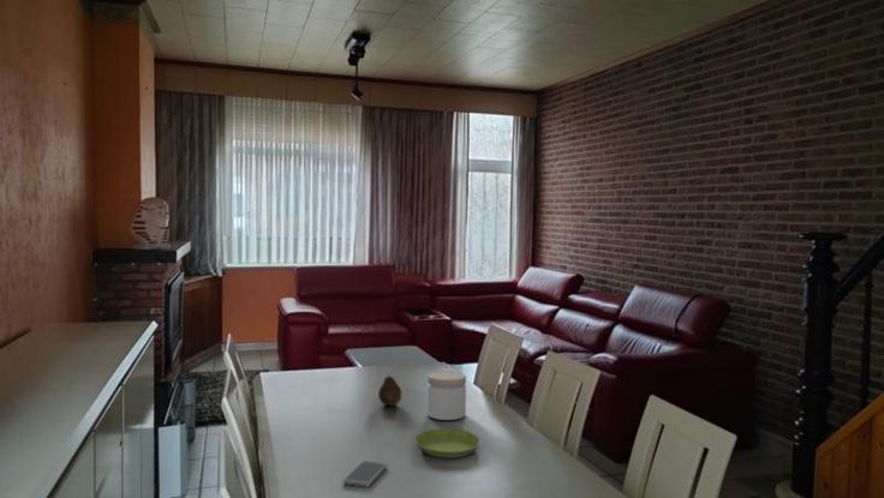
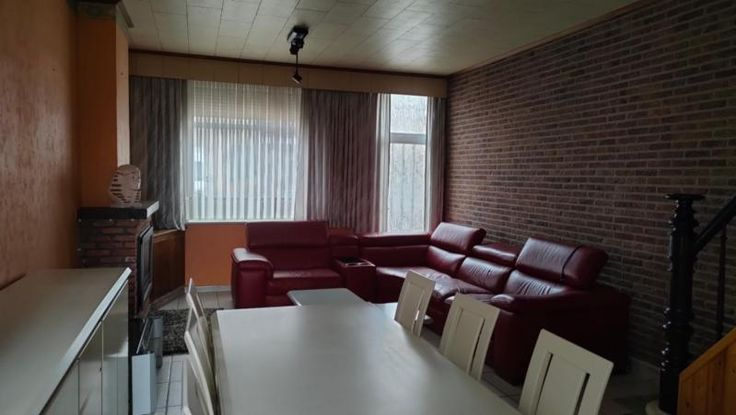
- jar [426,370,467,421]
- fruit [377,374,402,407]
- saucer [414,427,482,460]
- smartphone [342,460,388,487]
